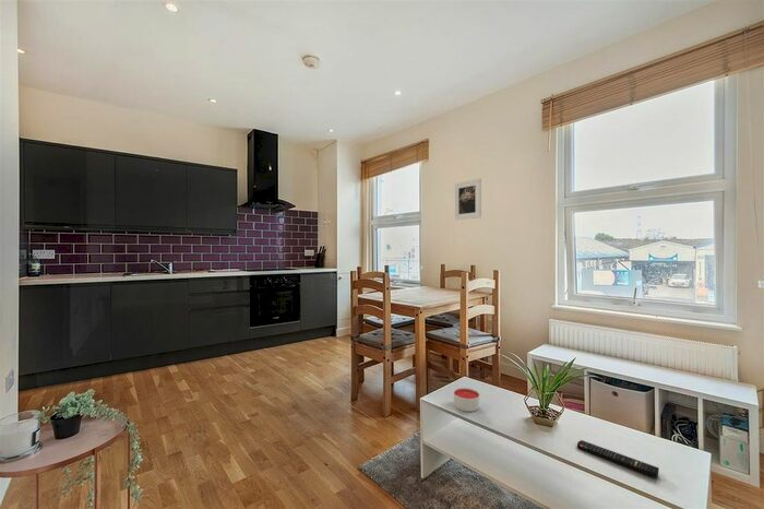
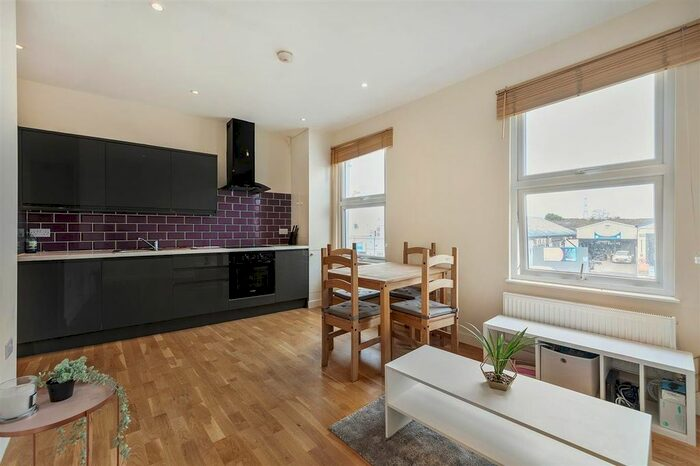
- candle [453,387,480,413]
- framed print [453,178,482,222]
- remote control [576,439,660,478]
